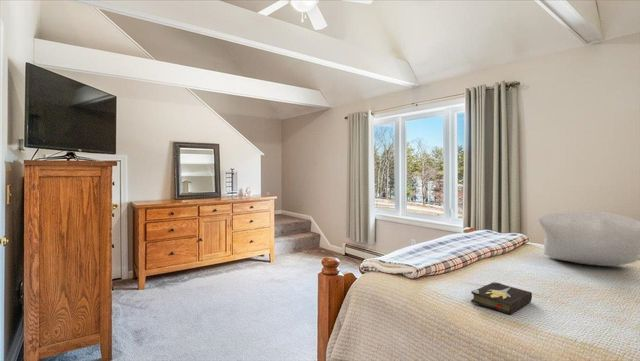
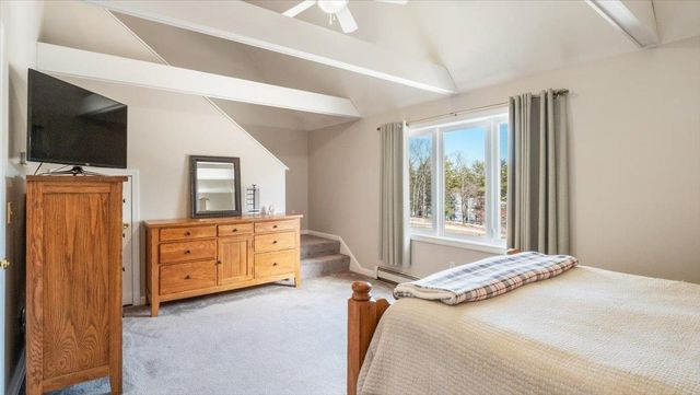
- pillow [537,209,640,267]
- hardback book [470,281,533,316]
